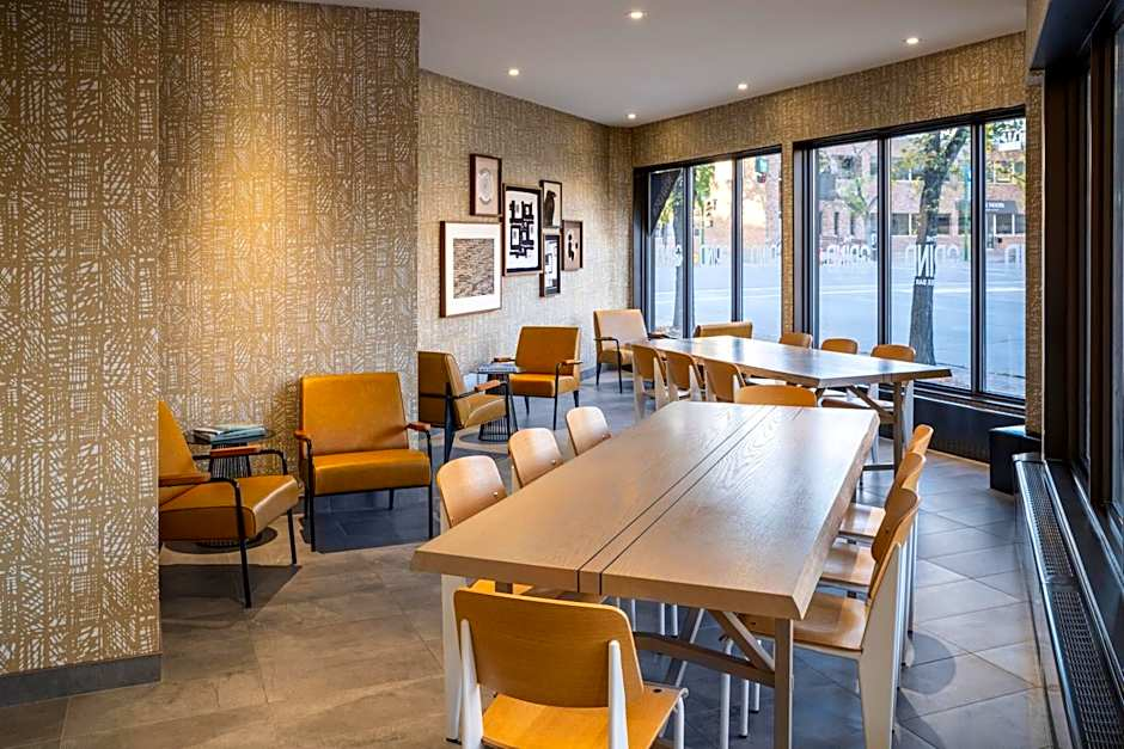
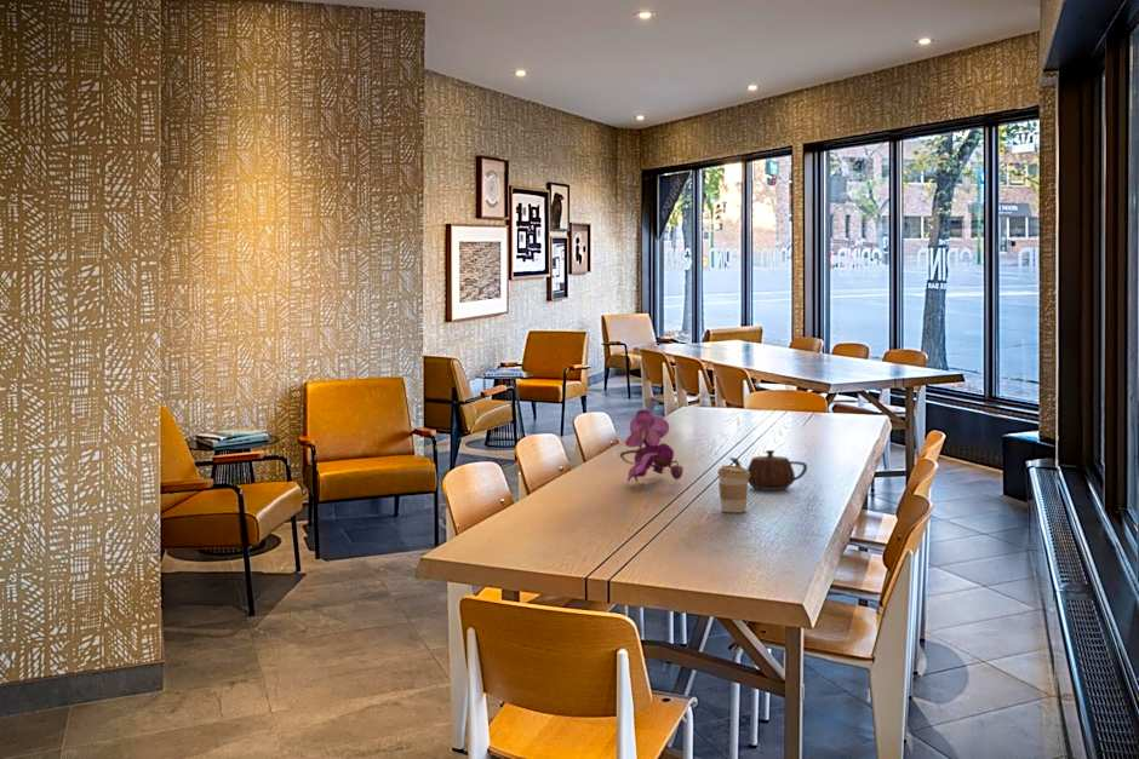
+ coffee cup [716,465,750,513]
+ flower [619,408,685,487]
+ teapot [727,449,808,491]
